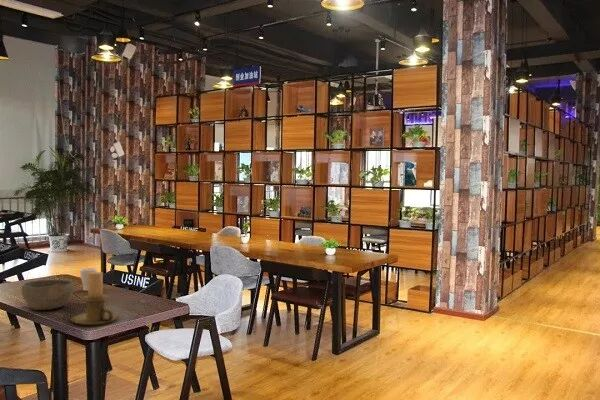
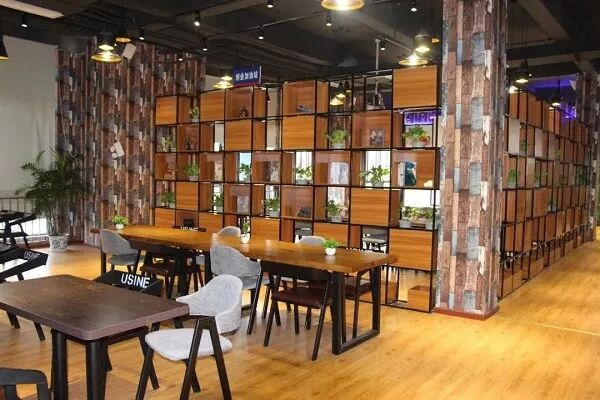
- candle holder [70,271,121,326]
- bowl [20,279,75,311]
- cup [79,267,98,292]
